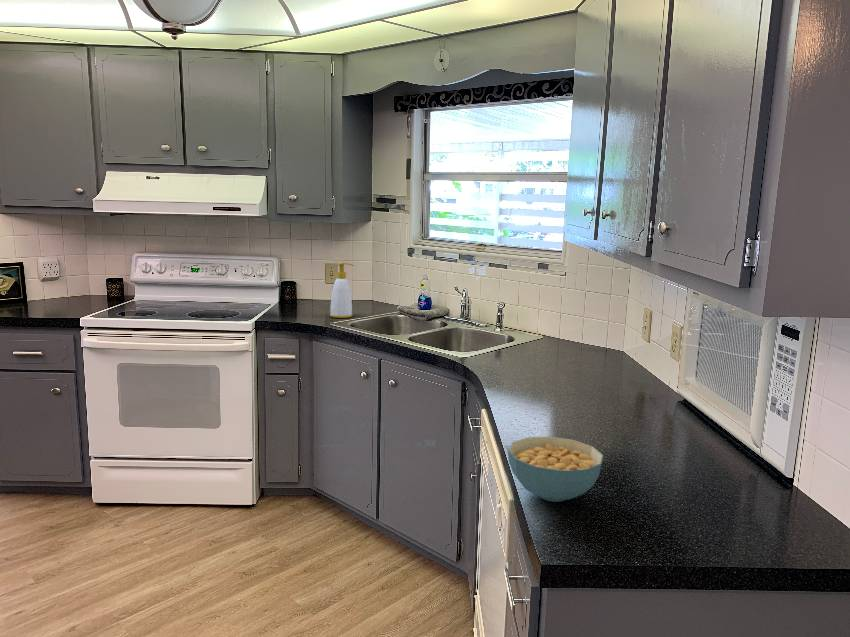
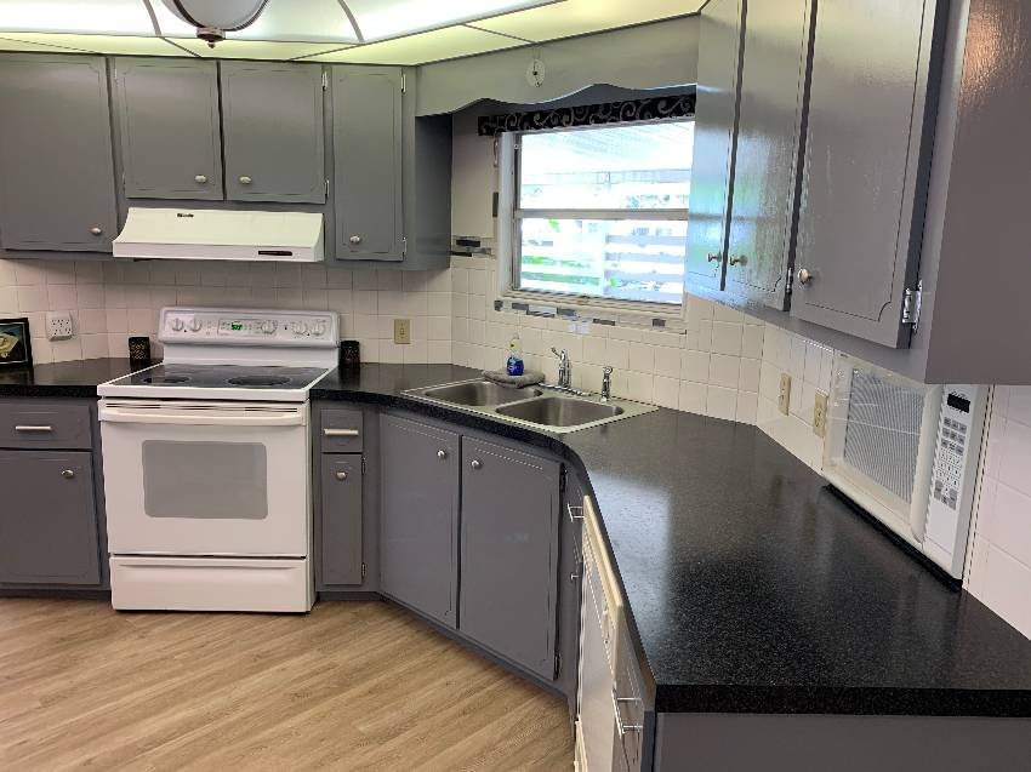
- cereal bowl [507,436,604,503]
- soap bottle [329,262,355,319]
